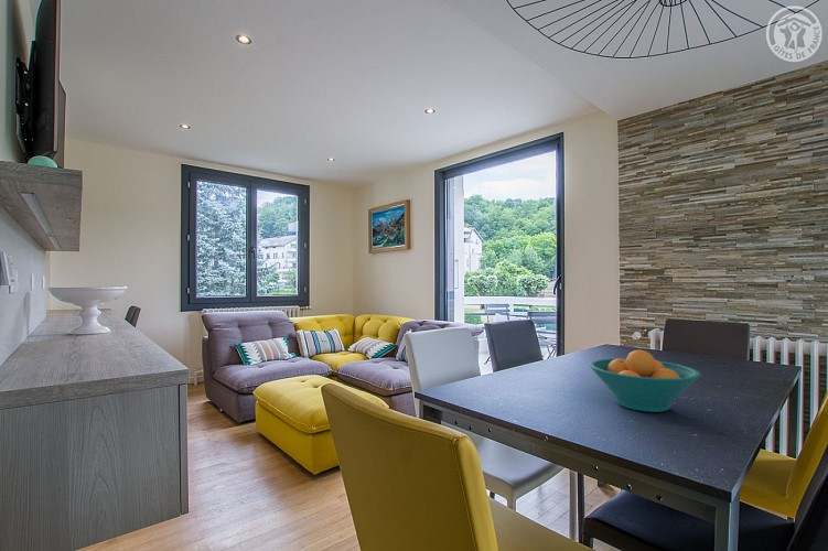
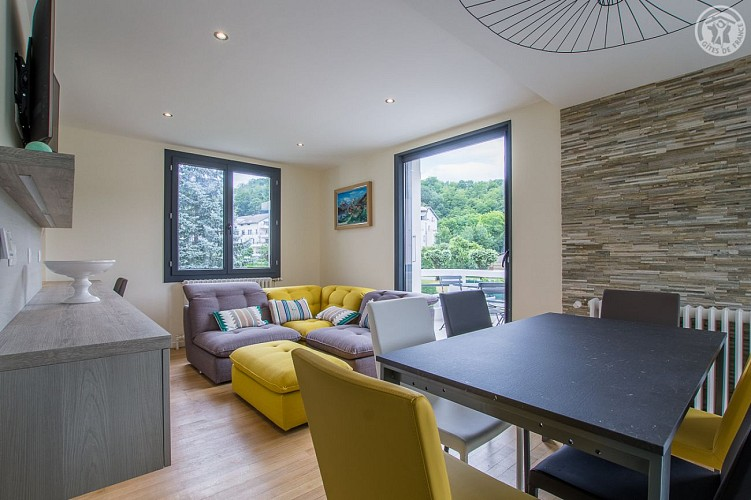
- fruit bowl [589,349,701,413]
